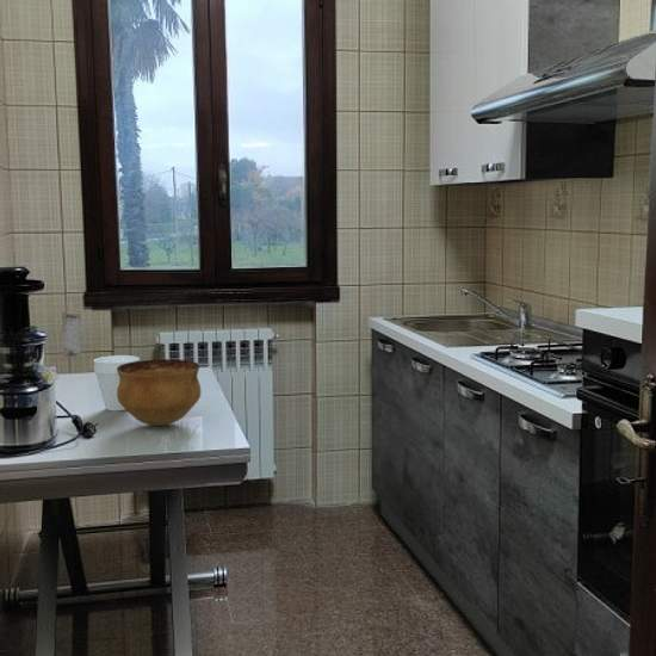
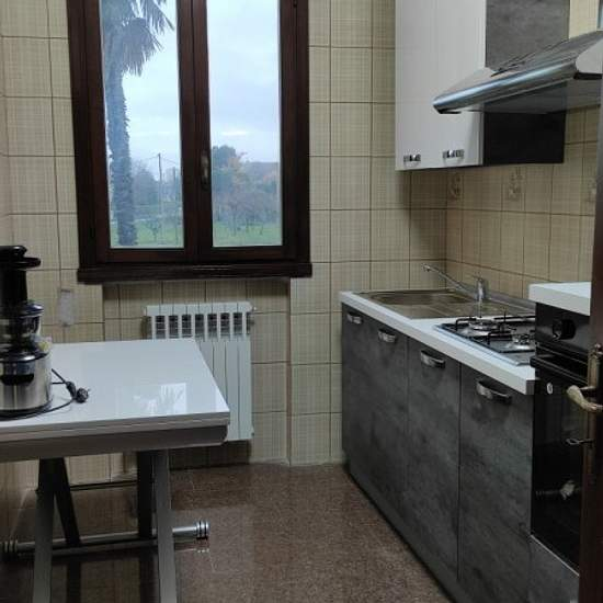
- cup [93,354,141,411]
- bowl [117,358,202,427]
